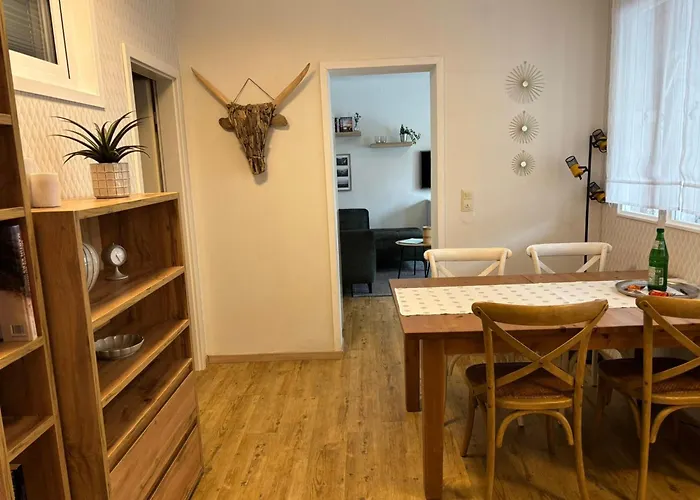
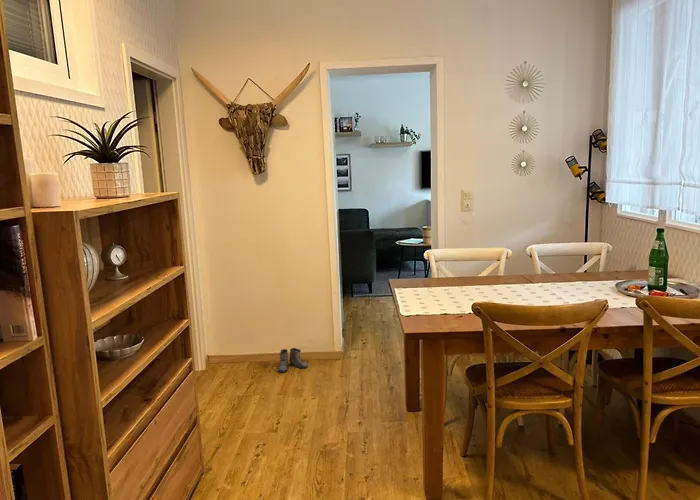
+ boots [277,347,309,373]
